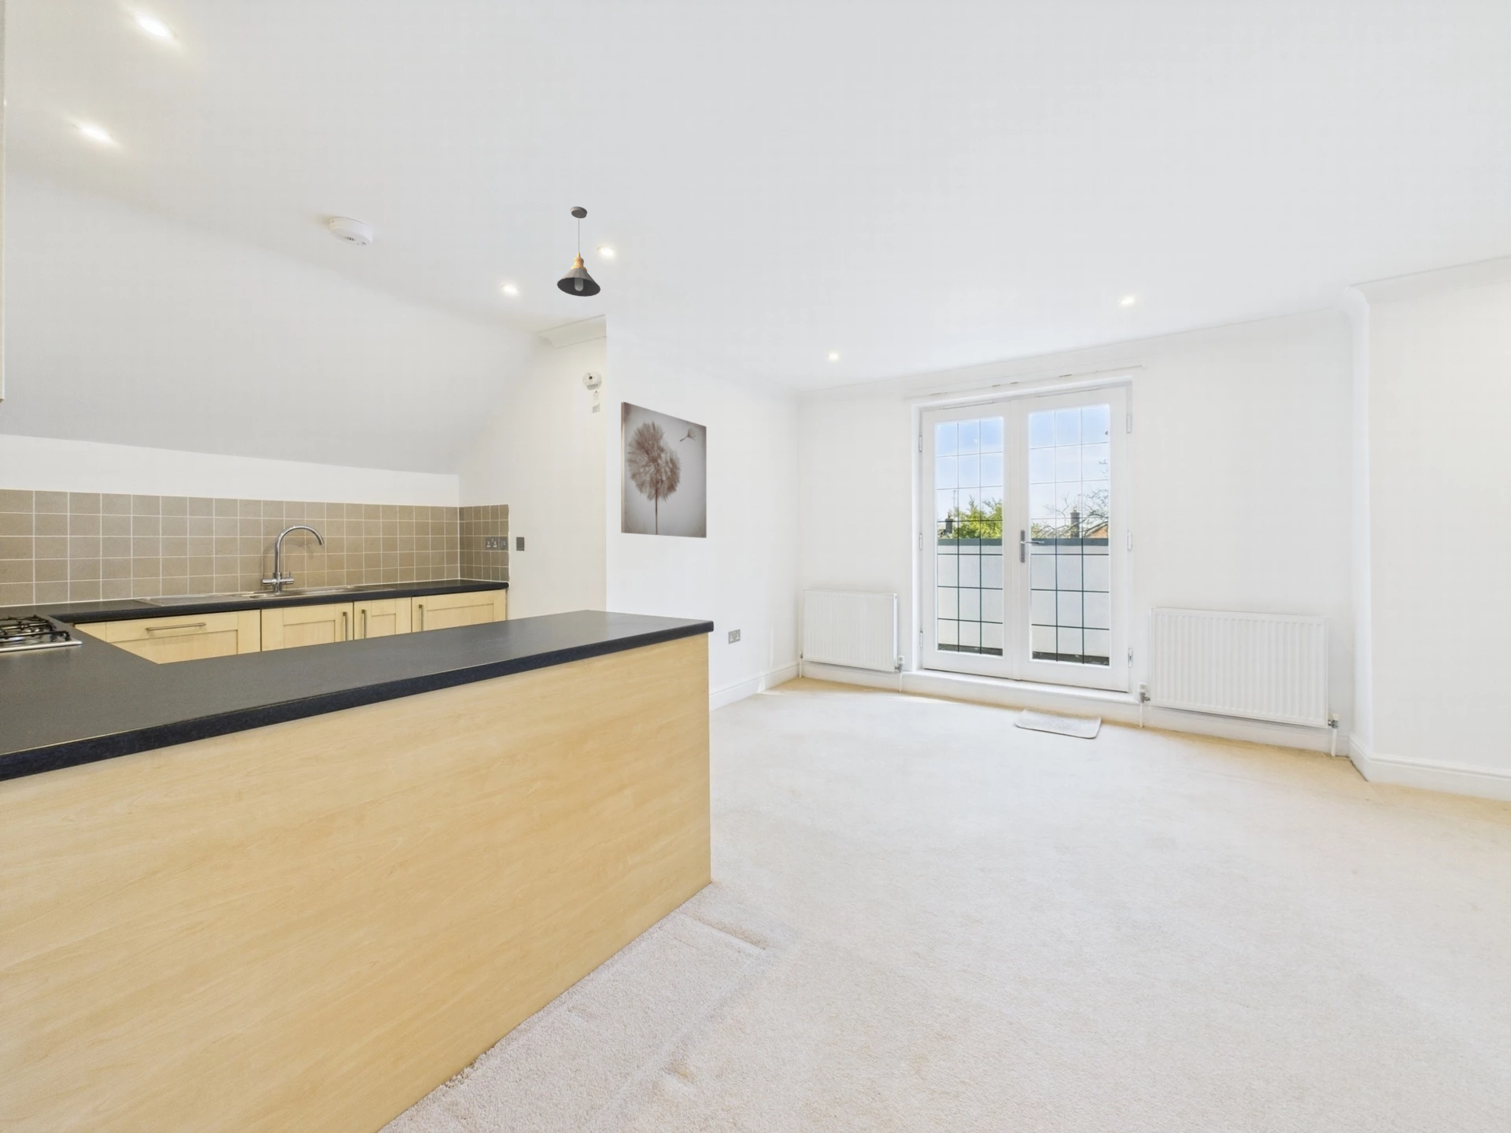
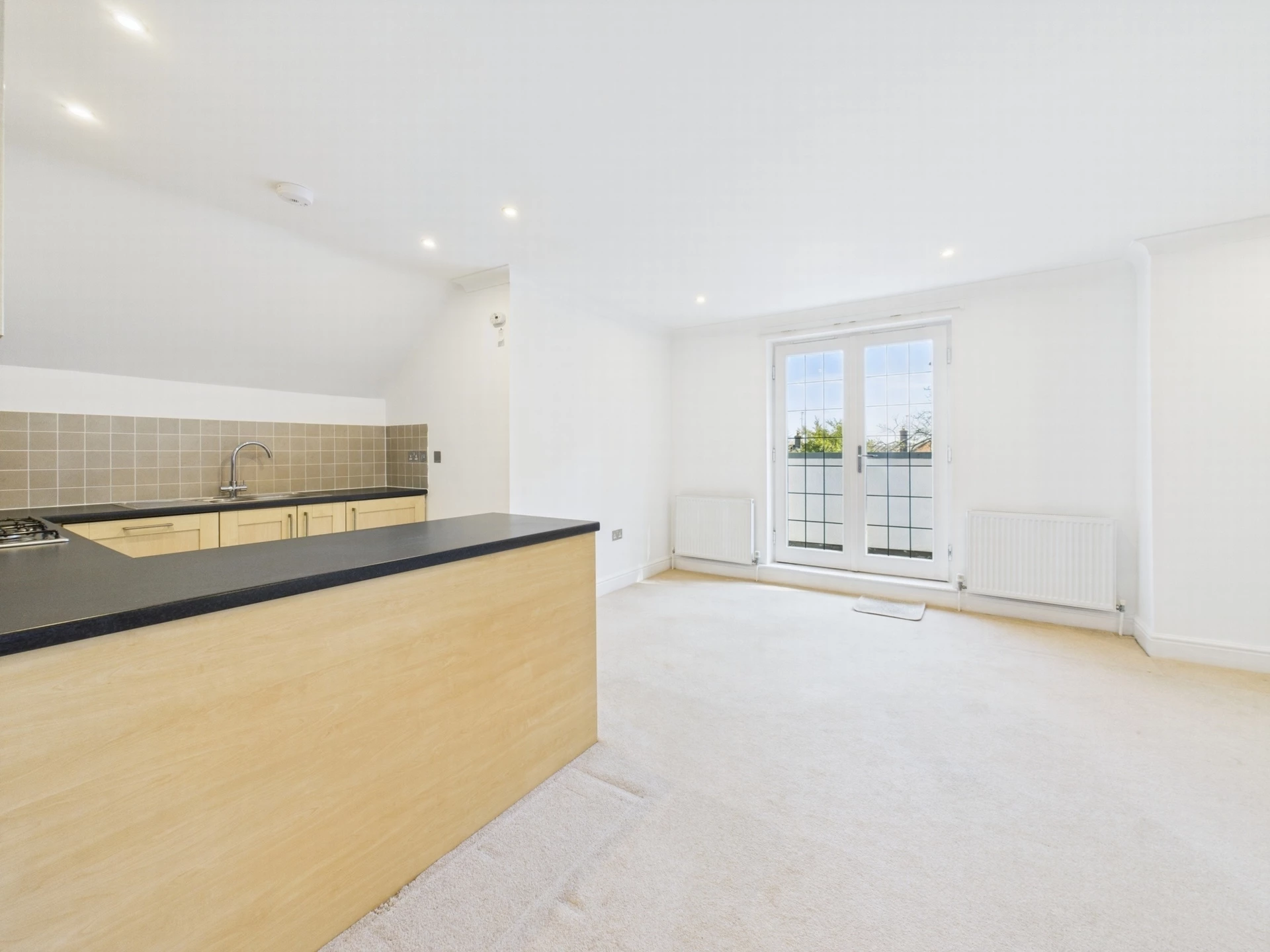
- pendant light [557,206,601,298]
- wall art [620,401,708,539]
